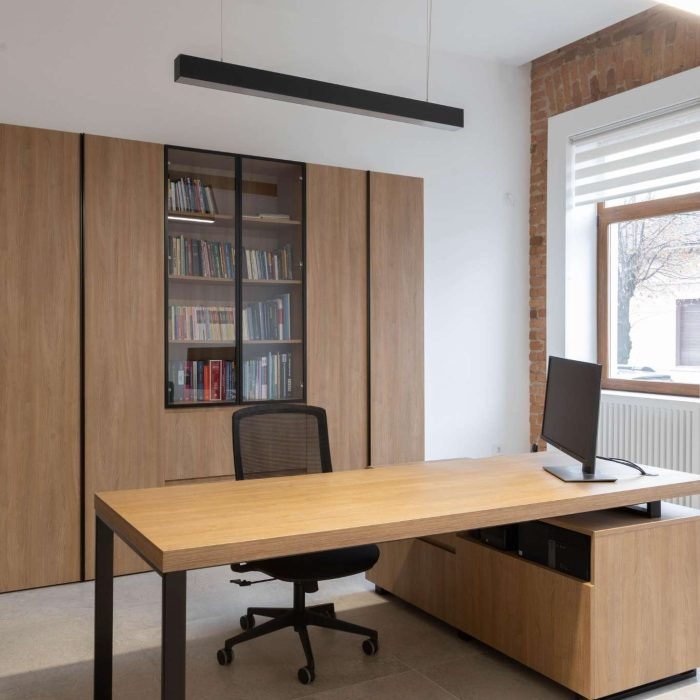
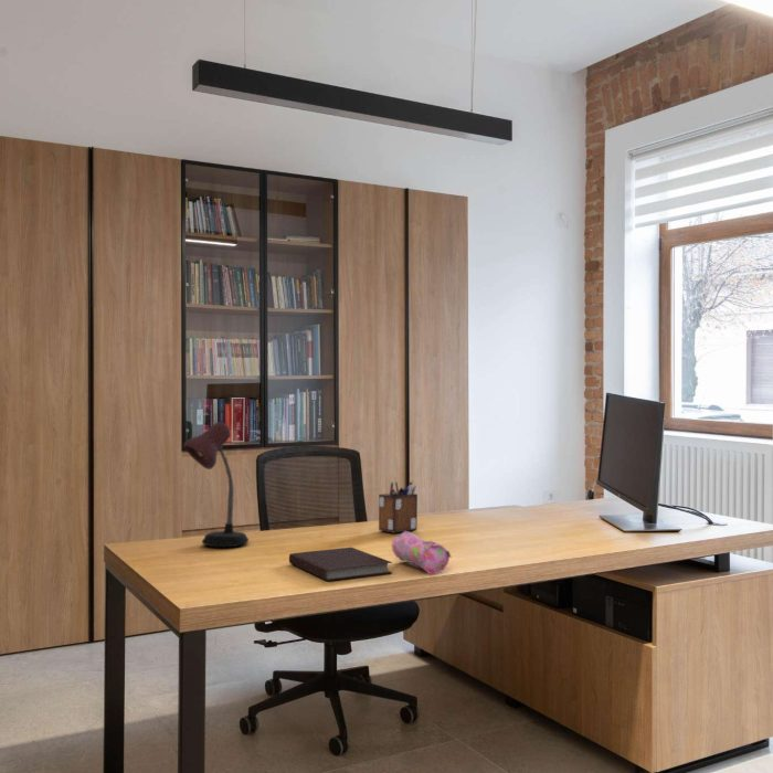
+ desk lamp [182,422,250,548]
+ notebook [288,547,393,582]
+ desk organizer [378,479,419,534]
+ pencil case [391,531,453,575]
